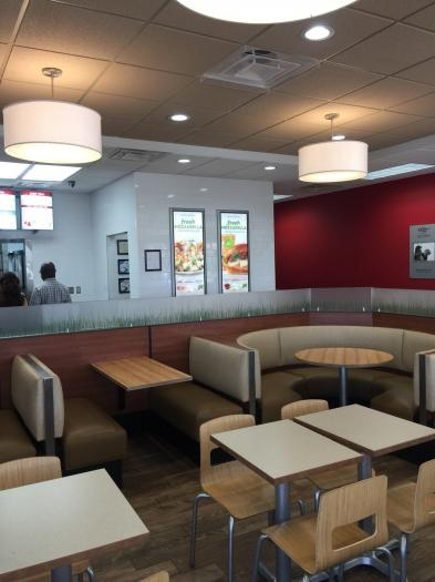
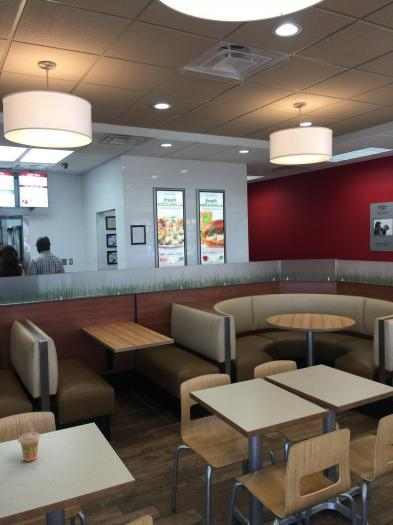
+ beverage cup [17,417,42,463]
